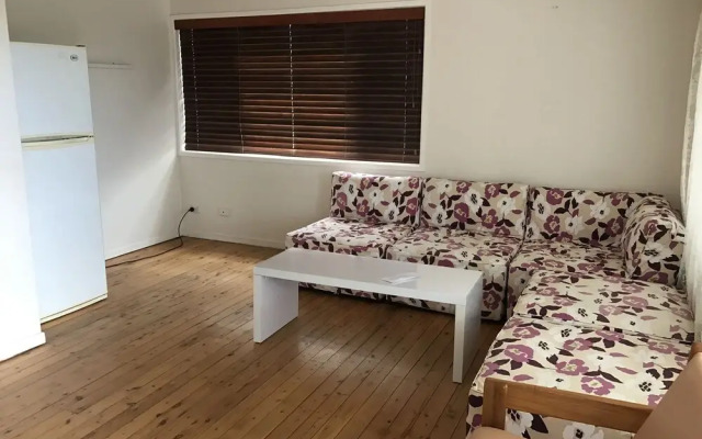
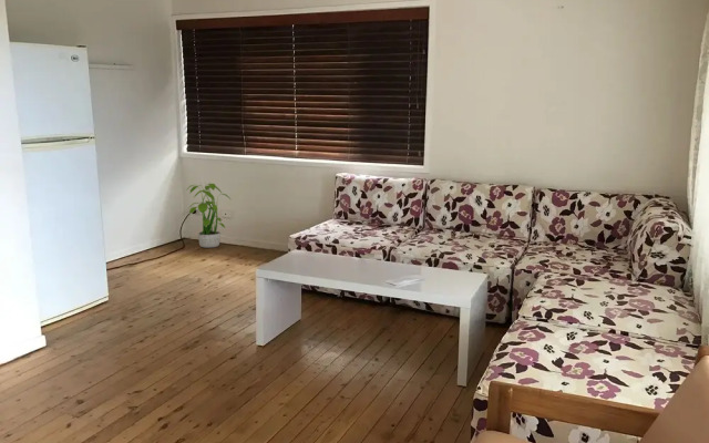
+ potted plant [184,182,232,249]
